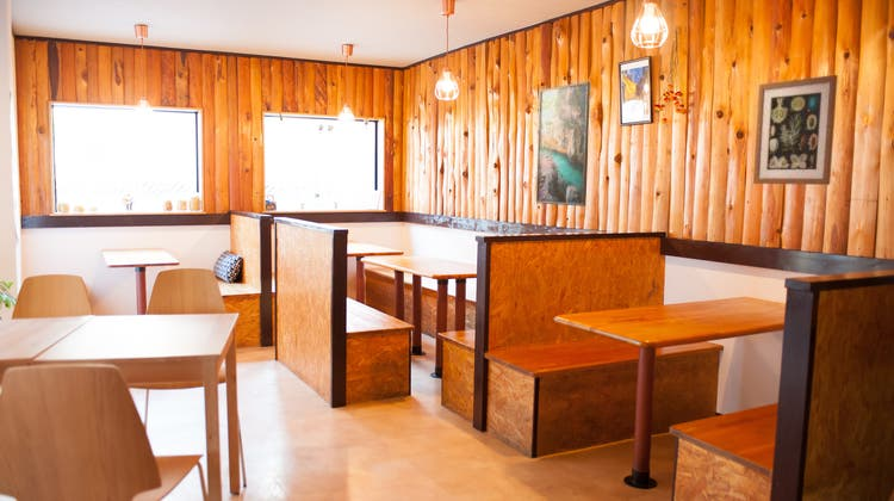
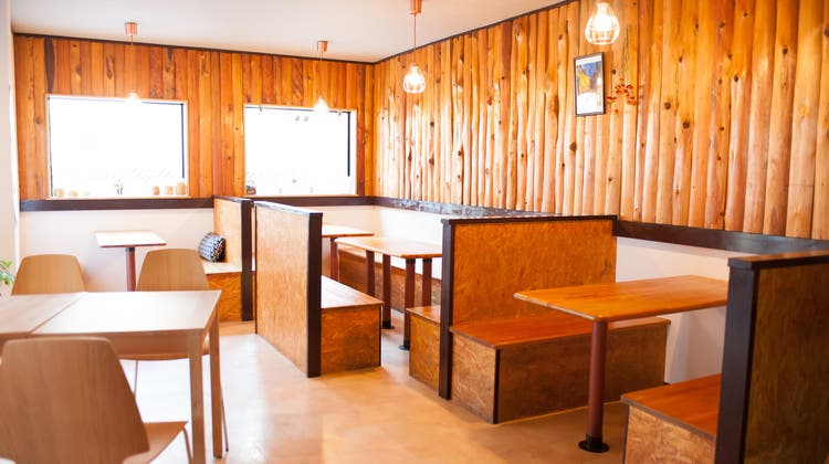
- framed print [535,80,591,208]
- wall art [752,74,839,186]
